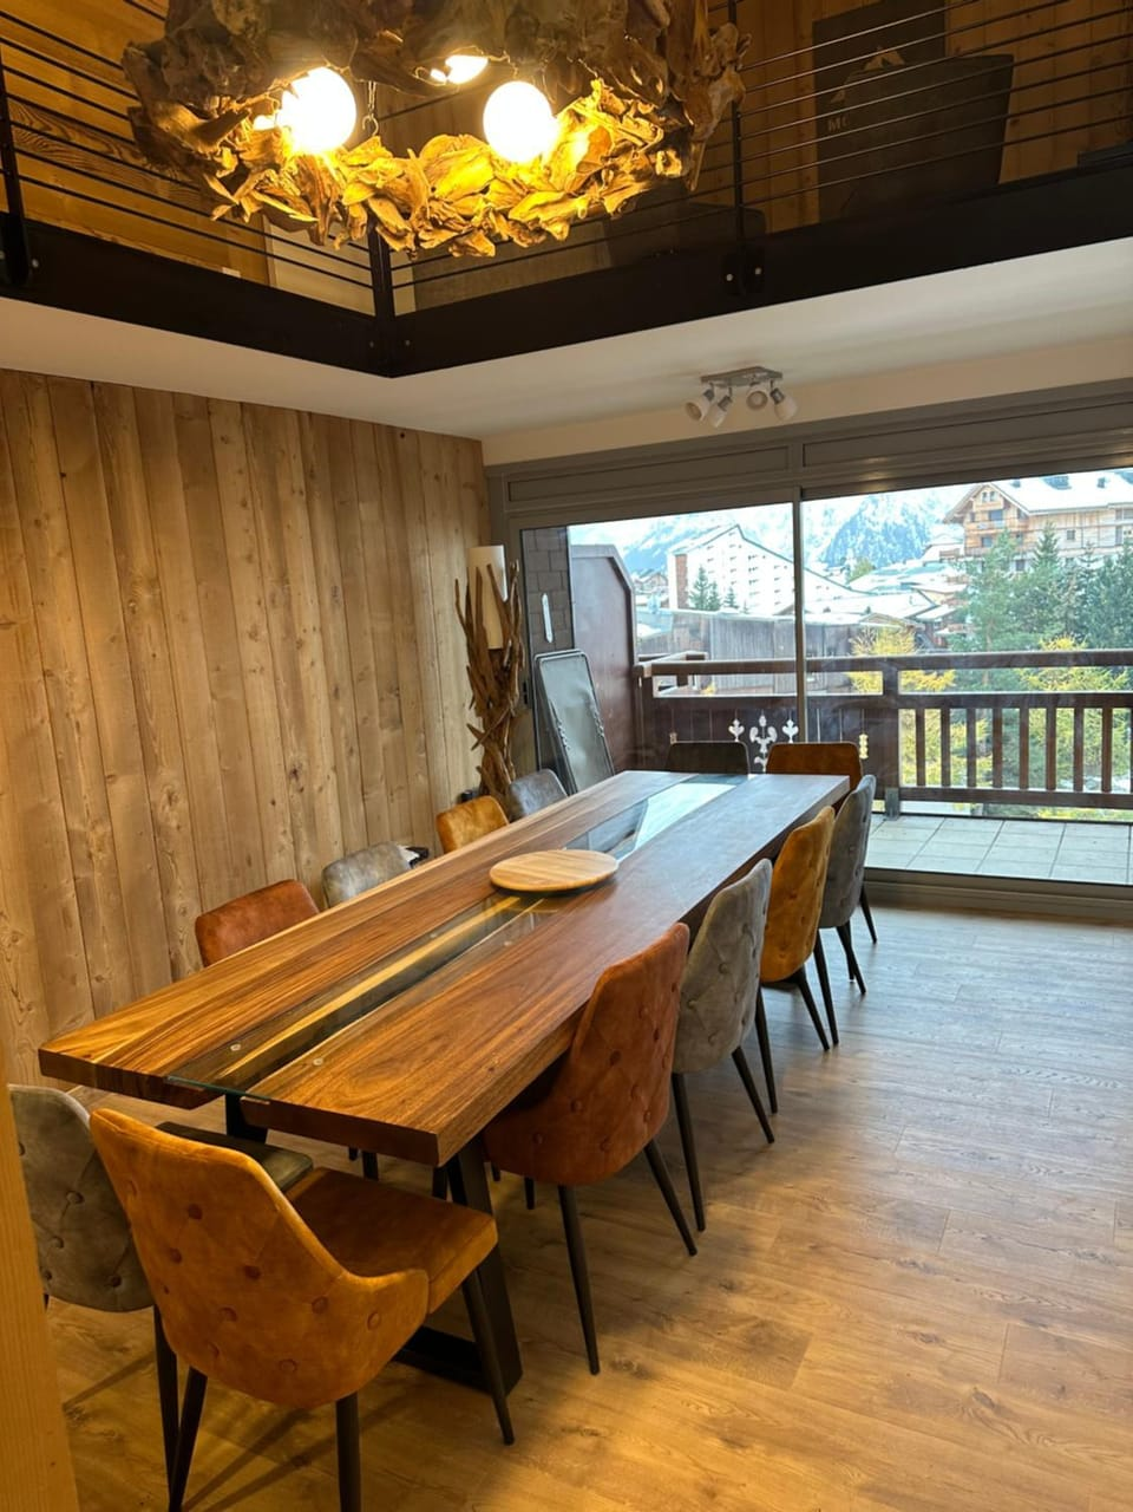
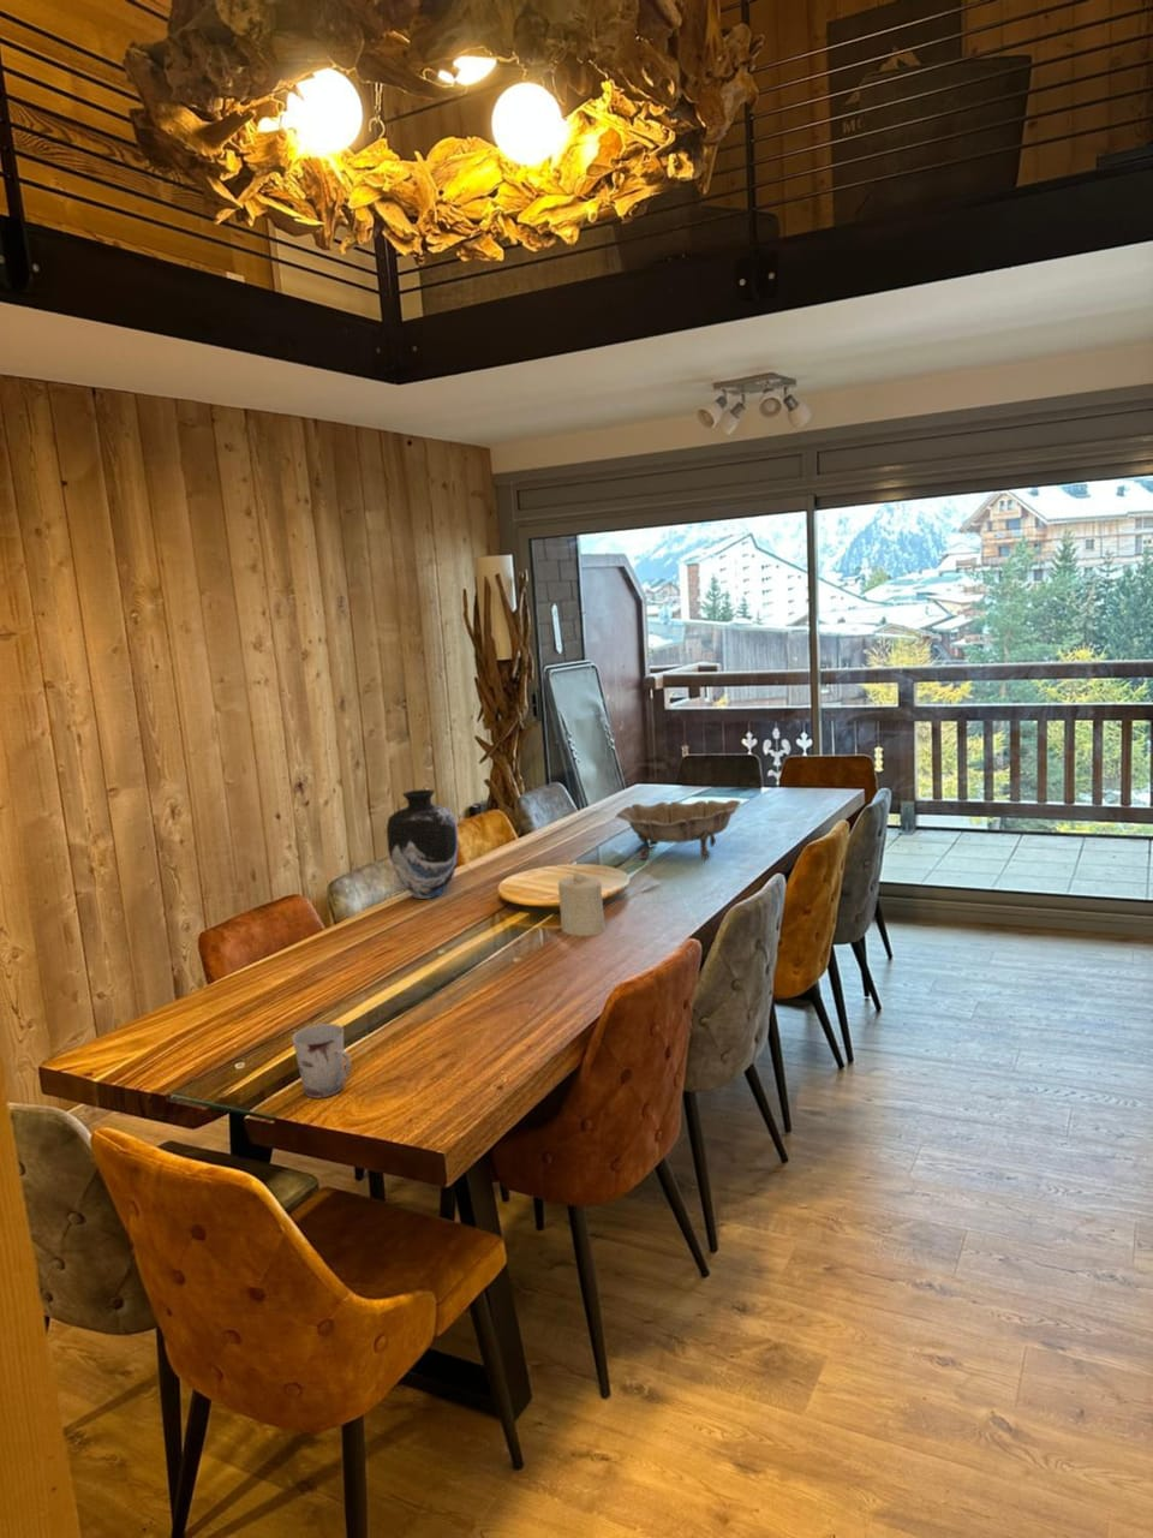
+ decorative bowl [614,799,742,860]
+ candle [557,870,607,937]
+ cup [291,1022,354,1100]
+ vase [385,788,460,900]
